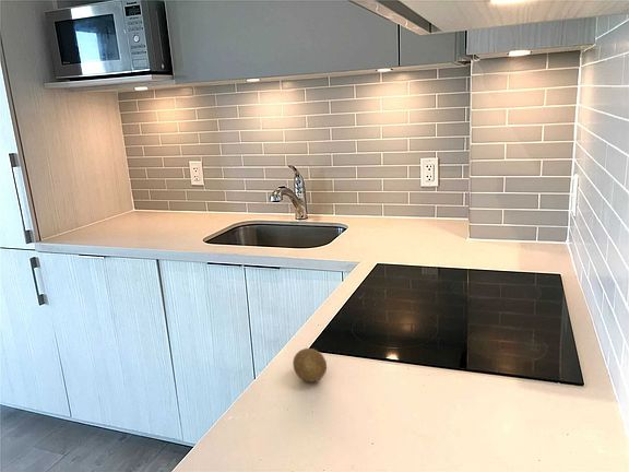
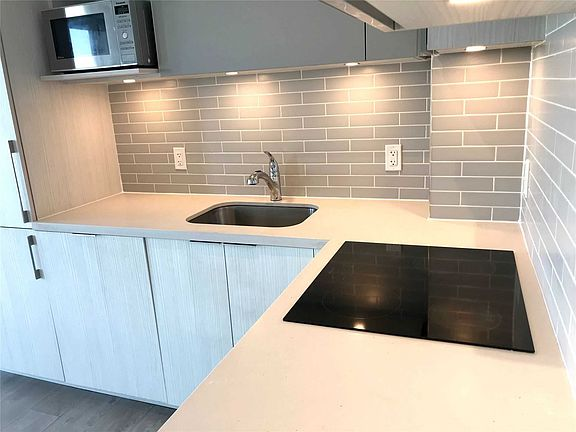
- fruit [292,347,328,384]
